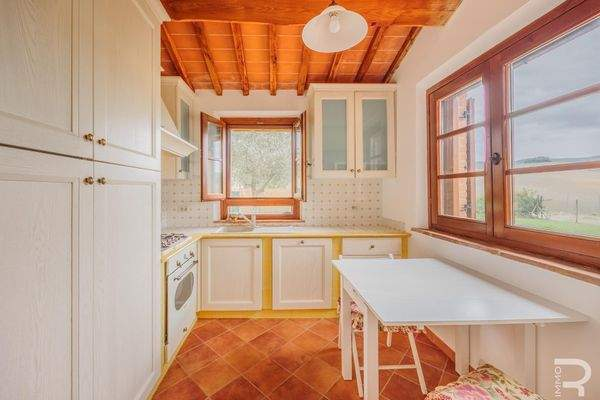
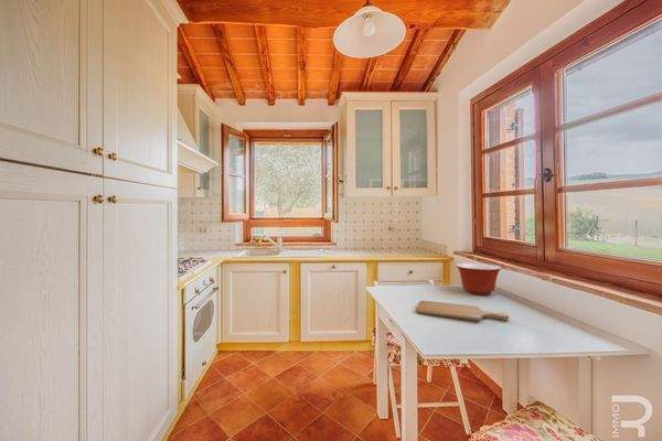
+ chopping board [415,300,510,322]
+ mixing bowl [455,262,503,295]
